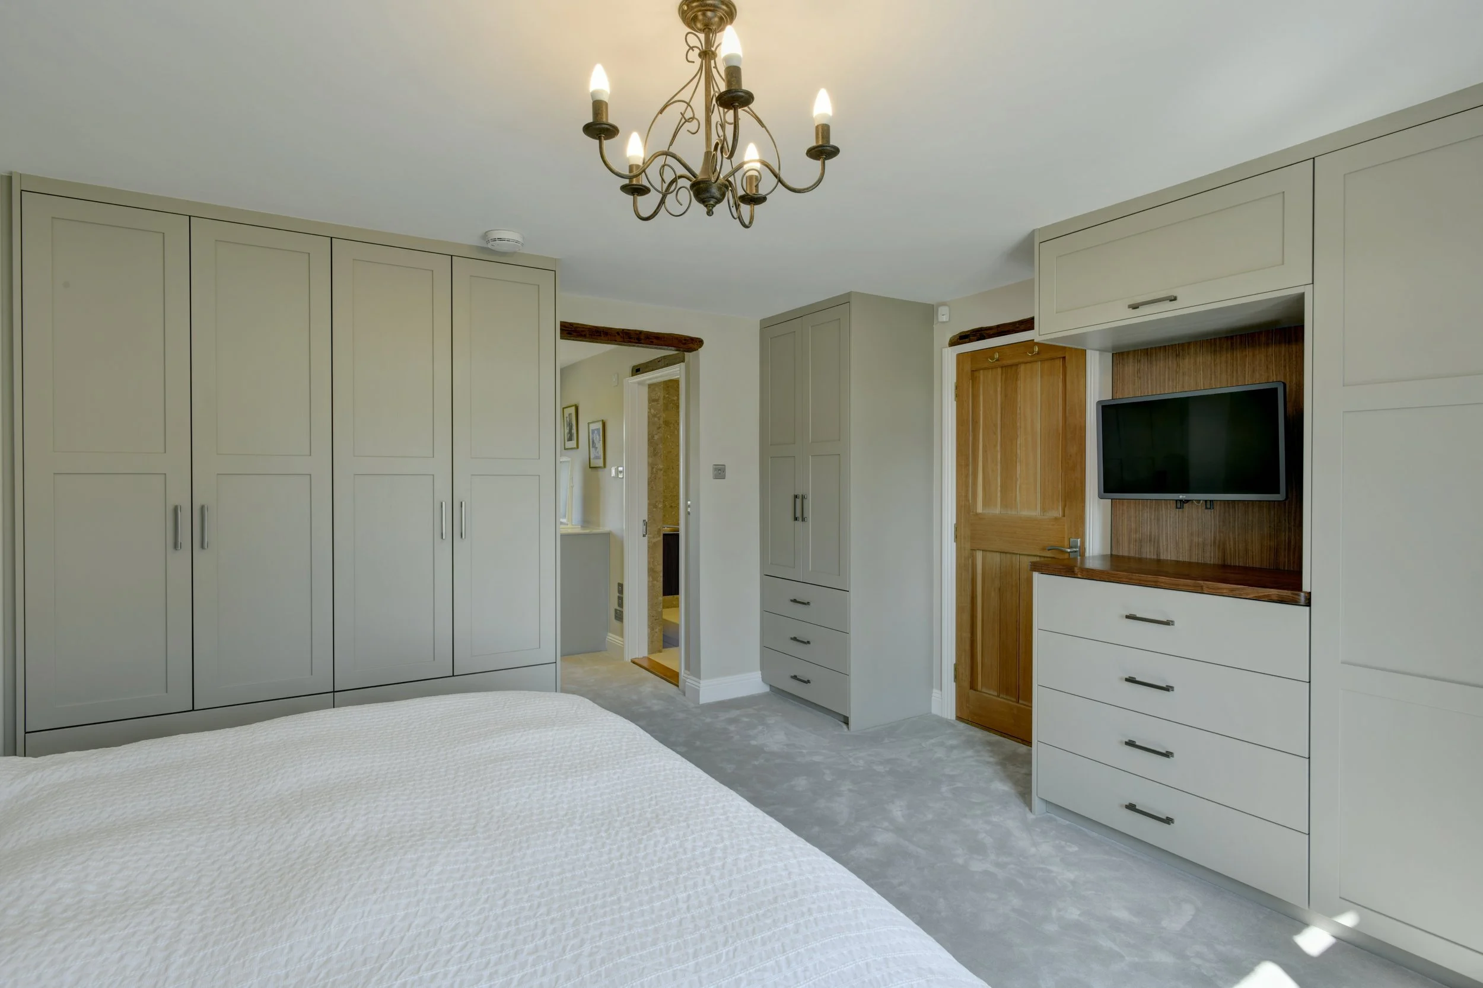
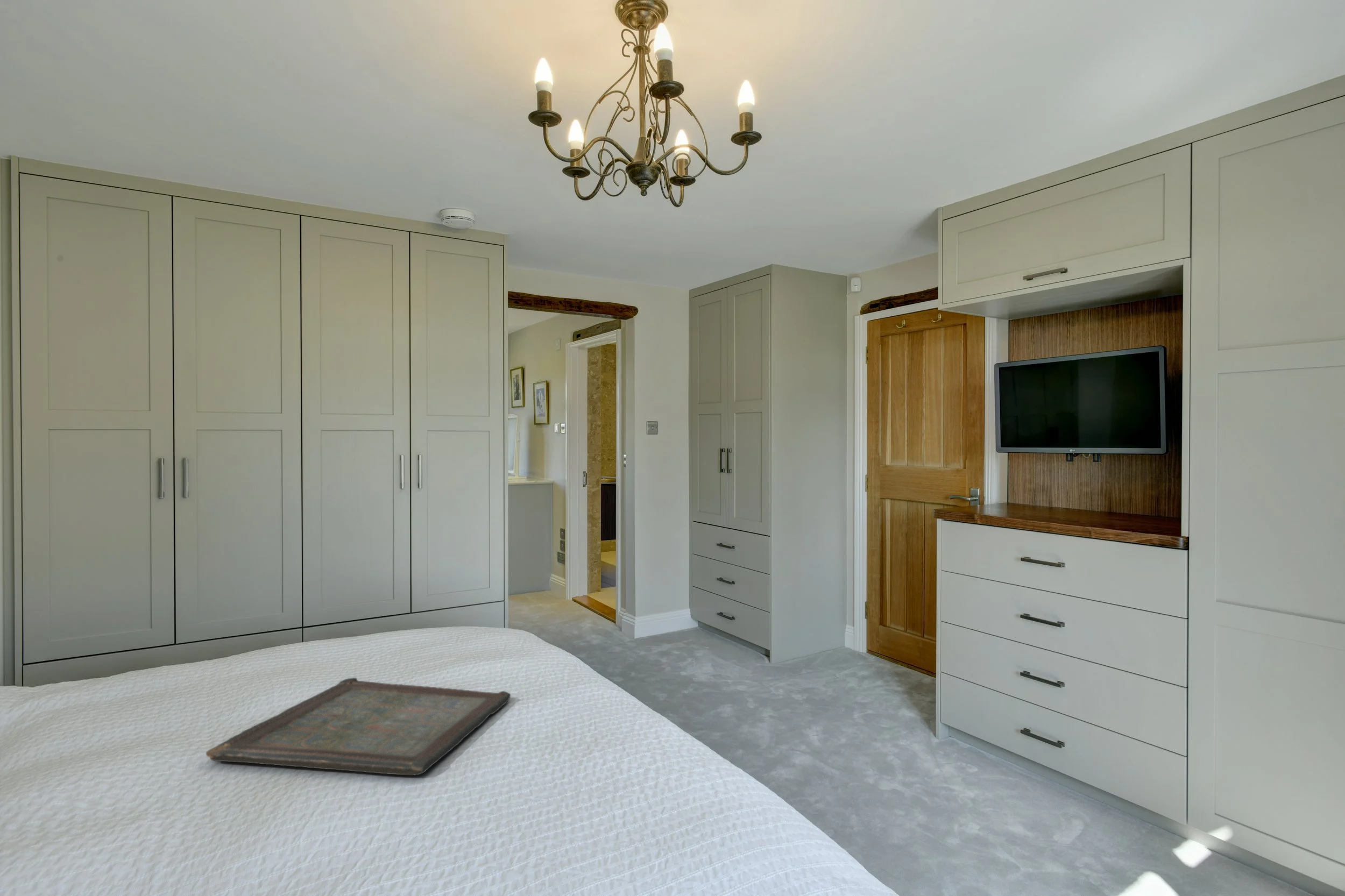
+ serving tray [206,677,511,776]
